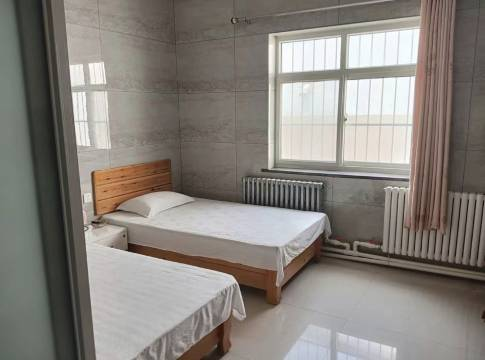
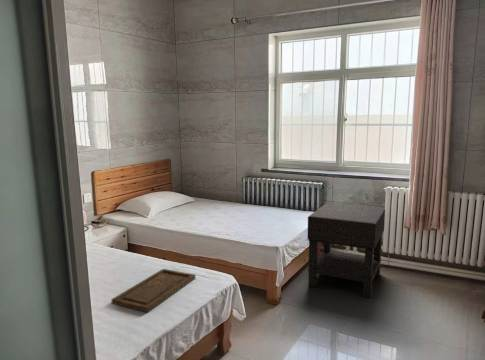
+ tray [110,268,197,313]
+ nightstand [307,203,386,299]
